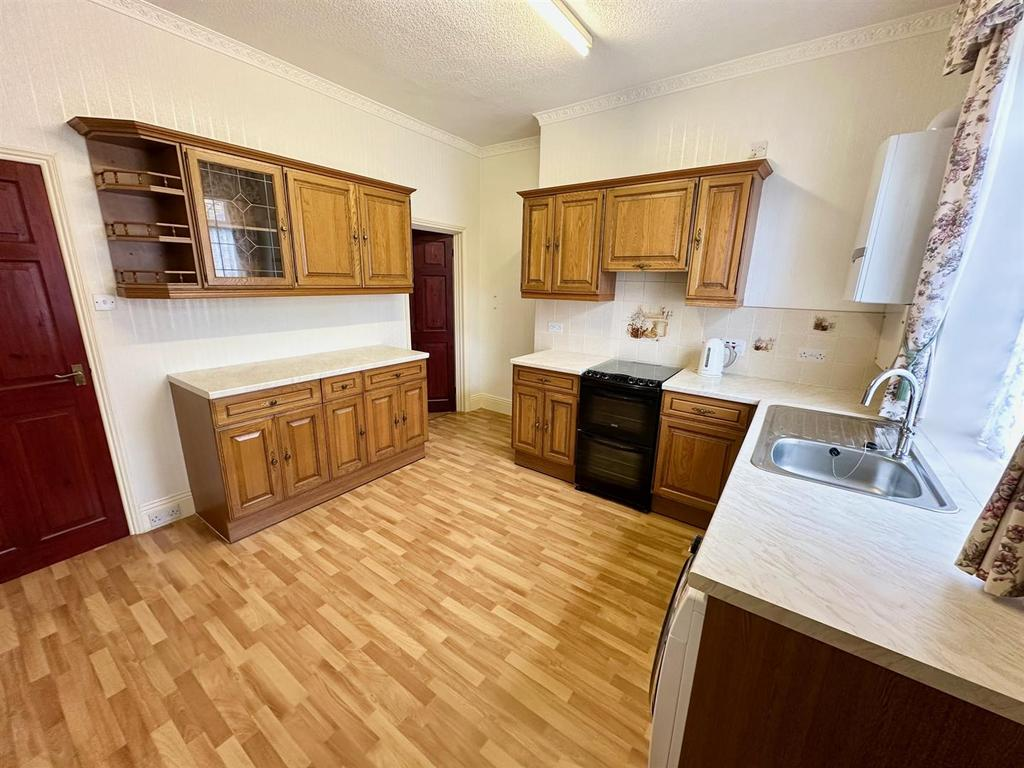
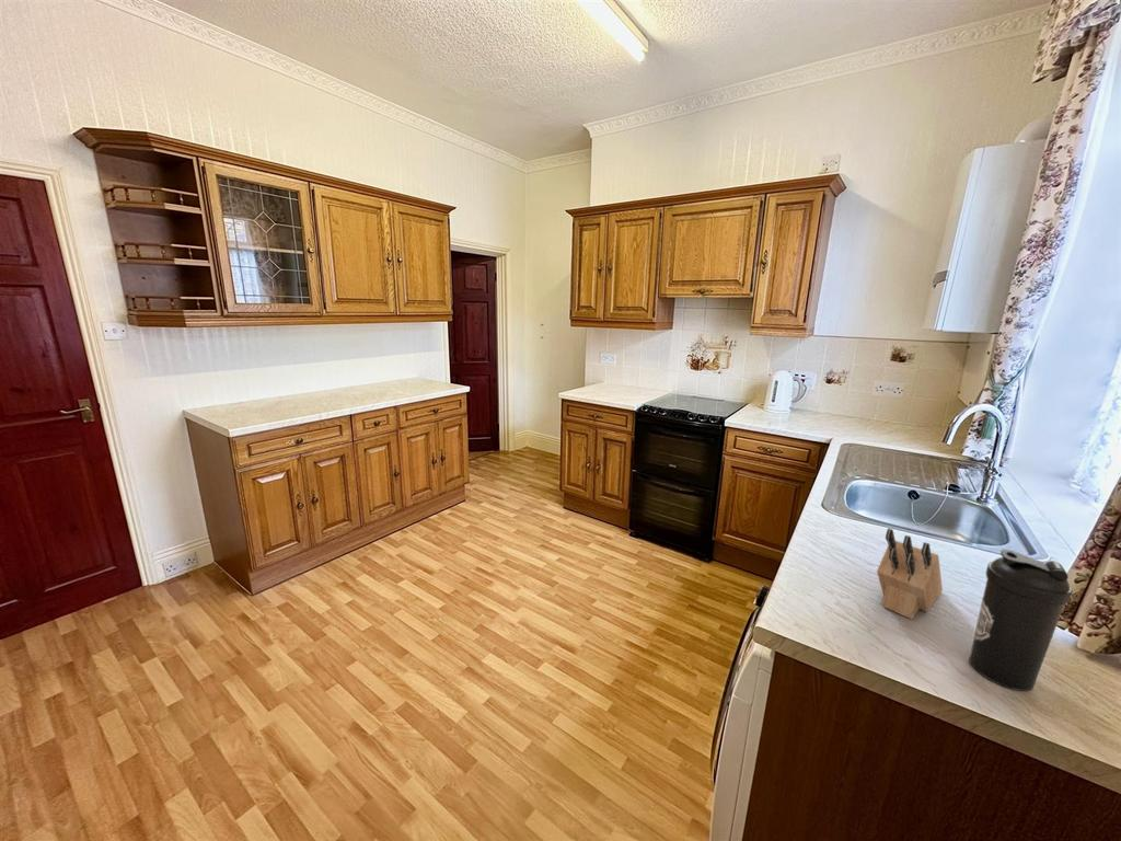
+ water bottle [968,549,1074,692]
+ knife block [876,528,944,620]
